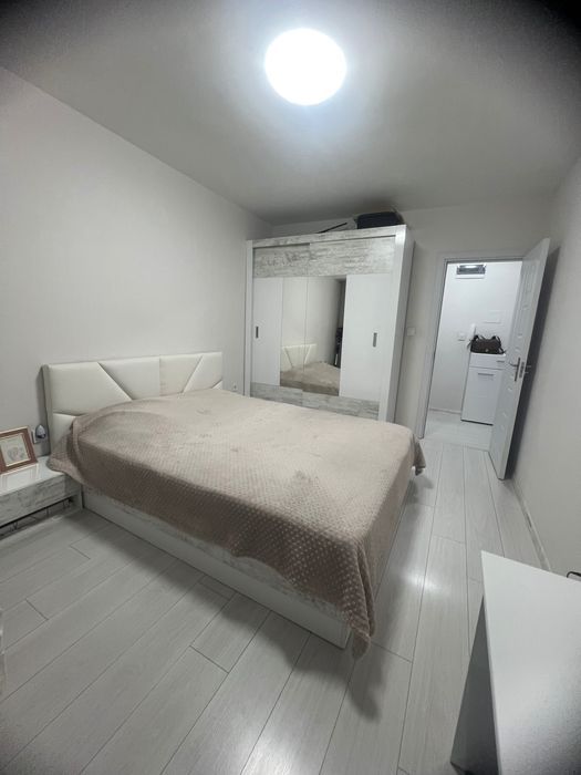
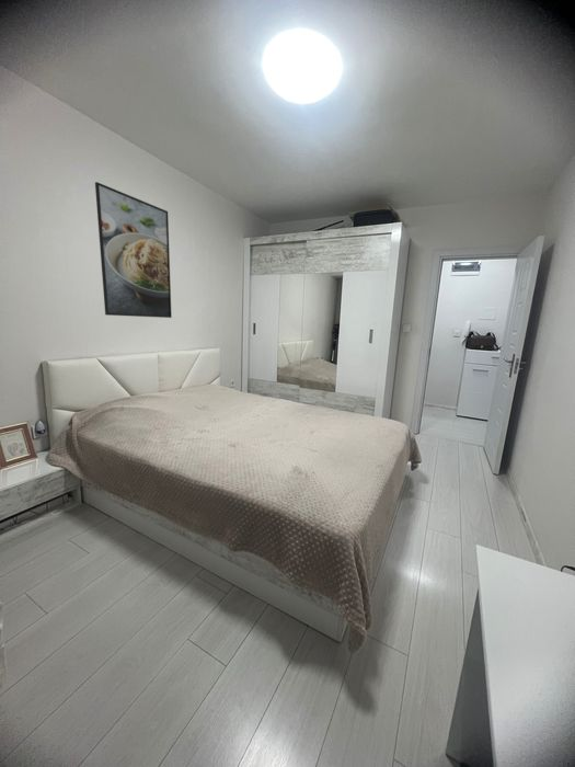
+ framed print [94,181,173,319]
